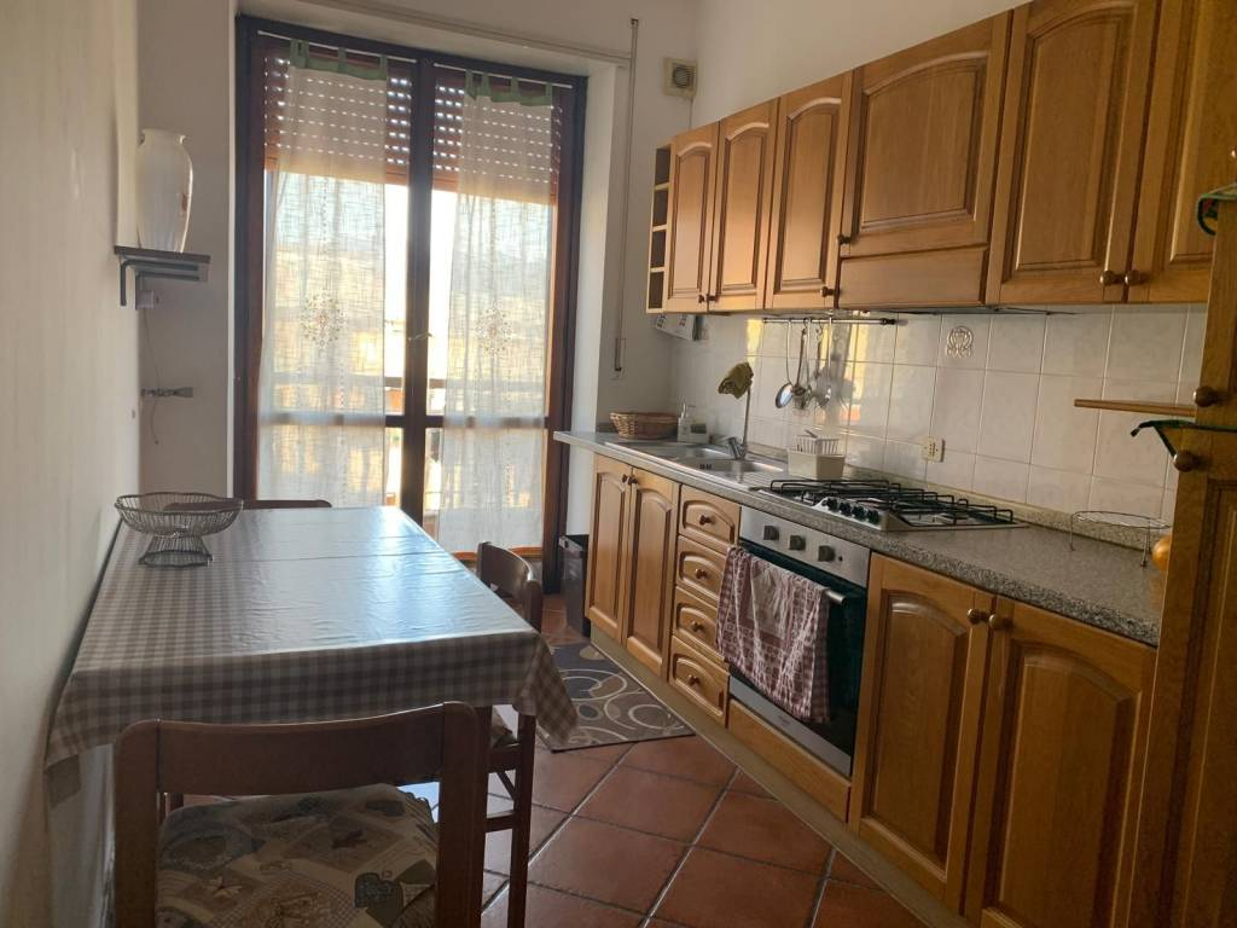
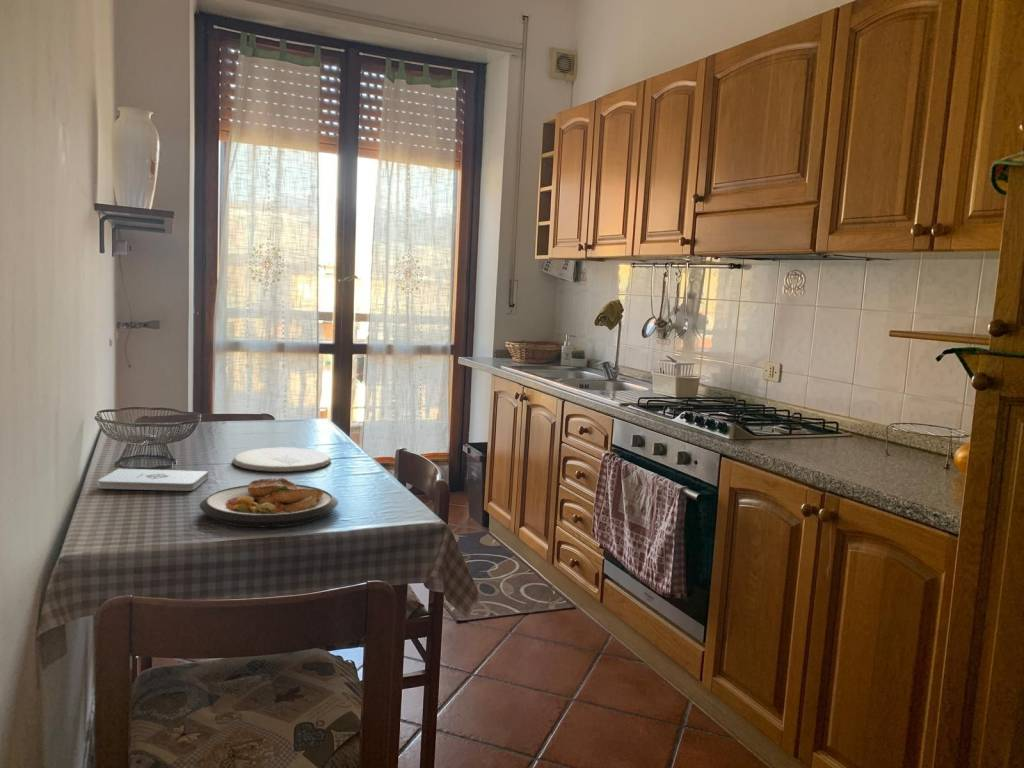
+ plate [199,477,339,528]
+ plate [231,447,332,473]
+ notepad [97,468,209,492]
